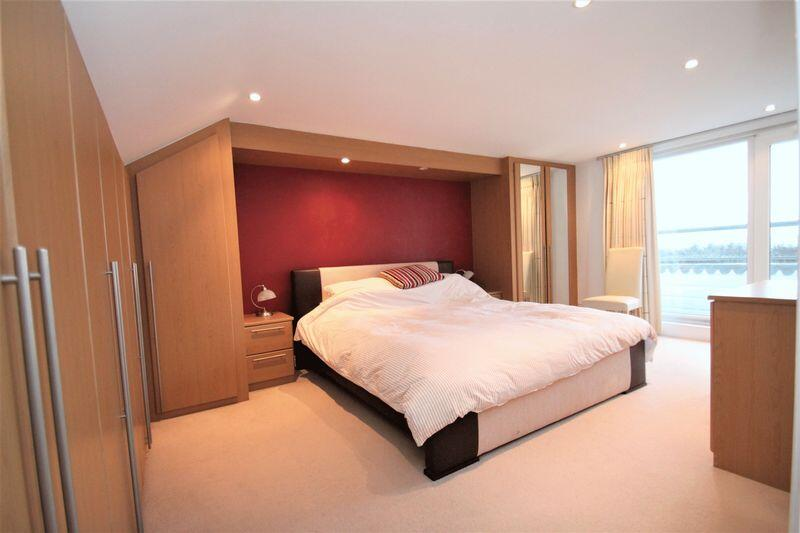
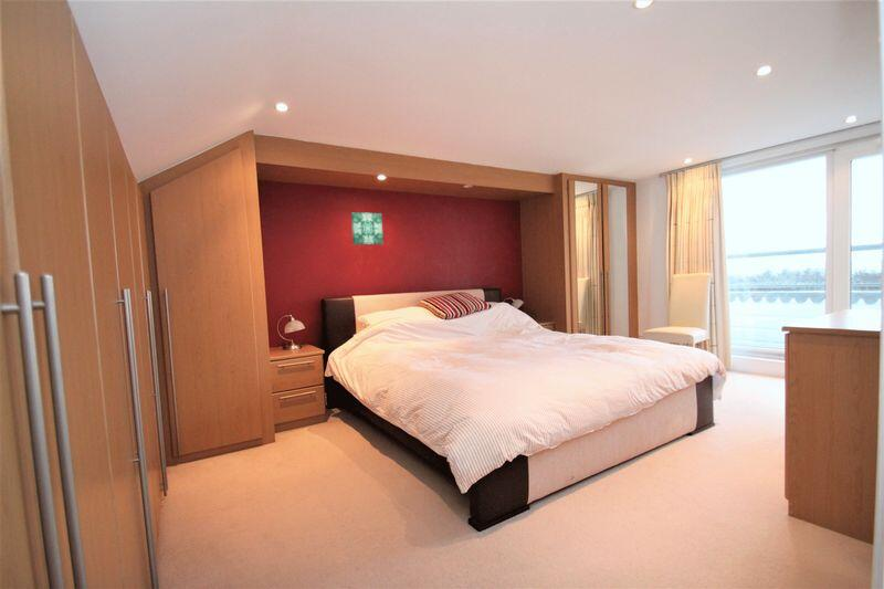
+ wall art [350,211,385,245]
